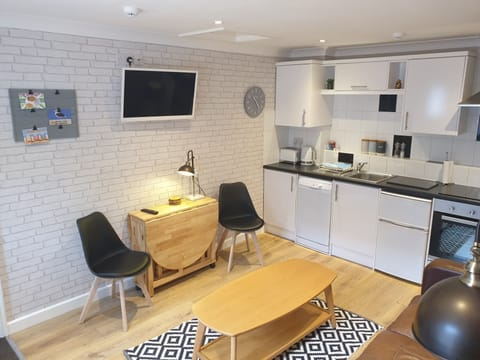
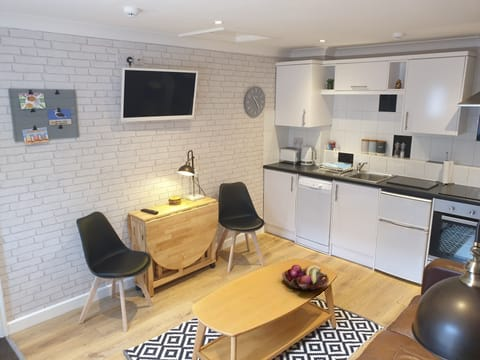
+ fruit basket [280,264,330,291]
